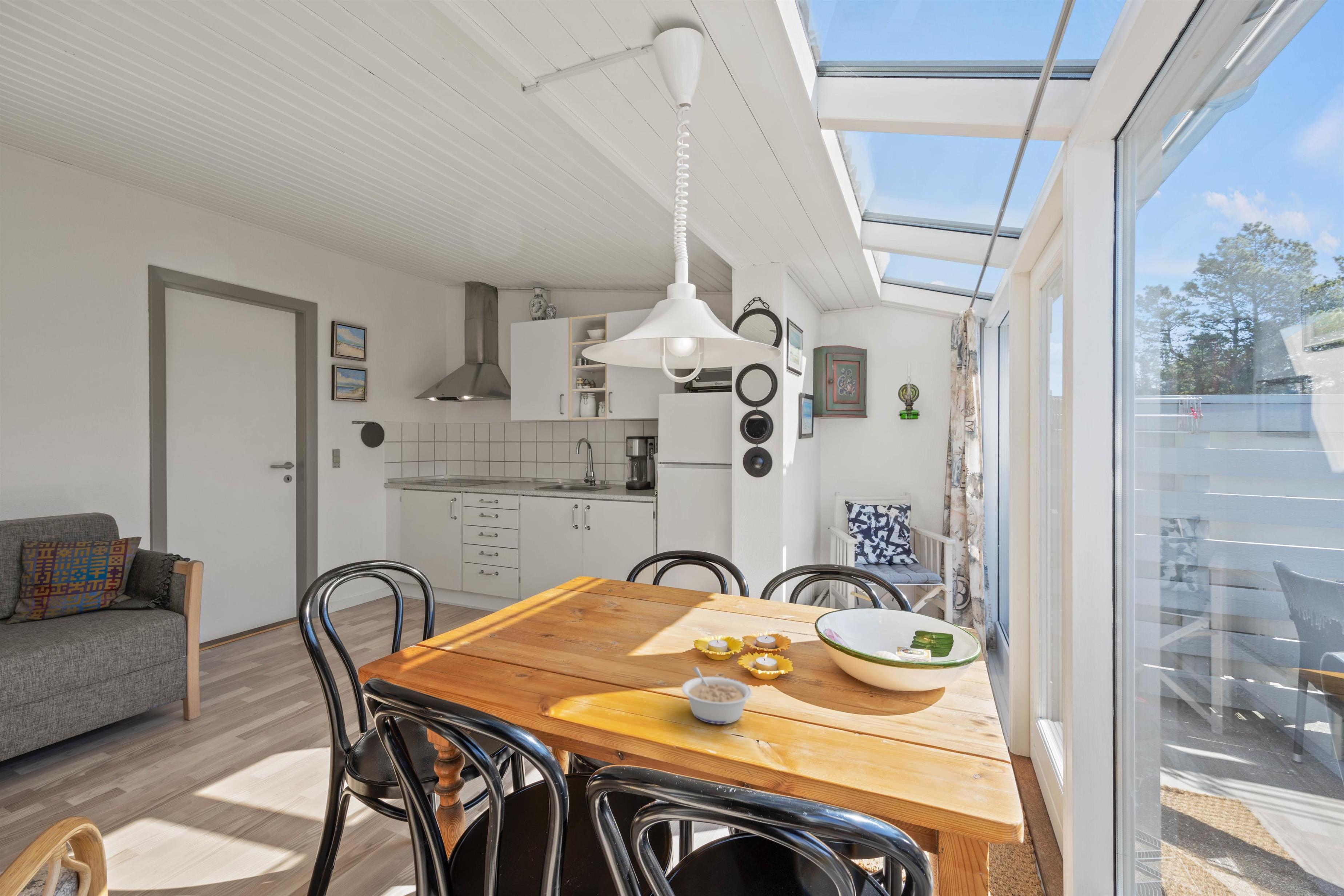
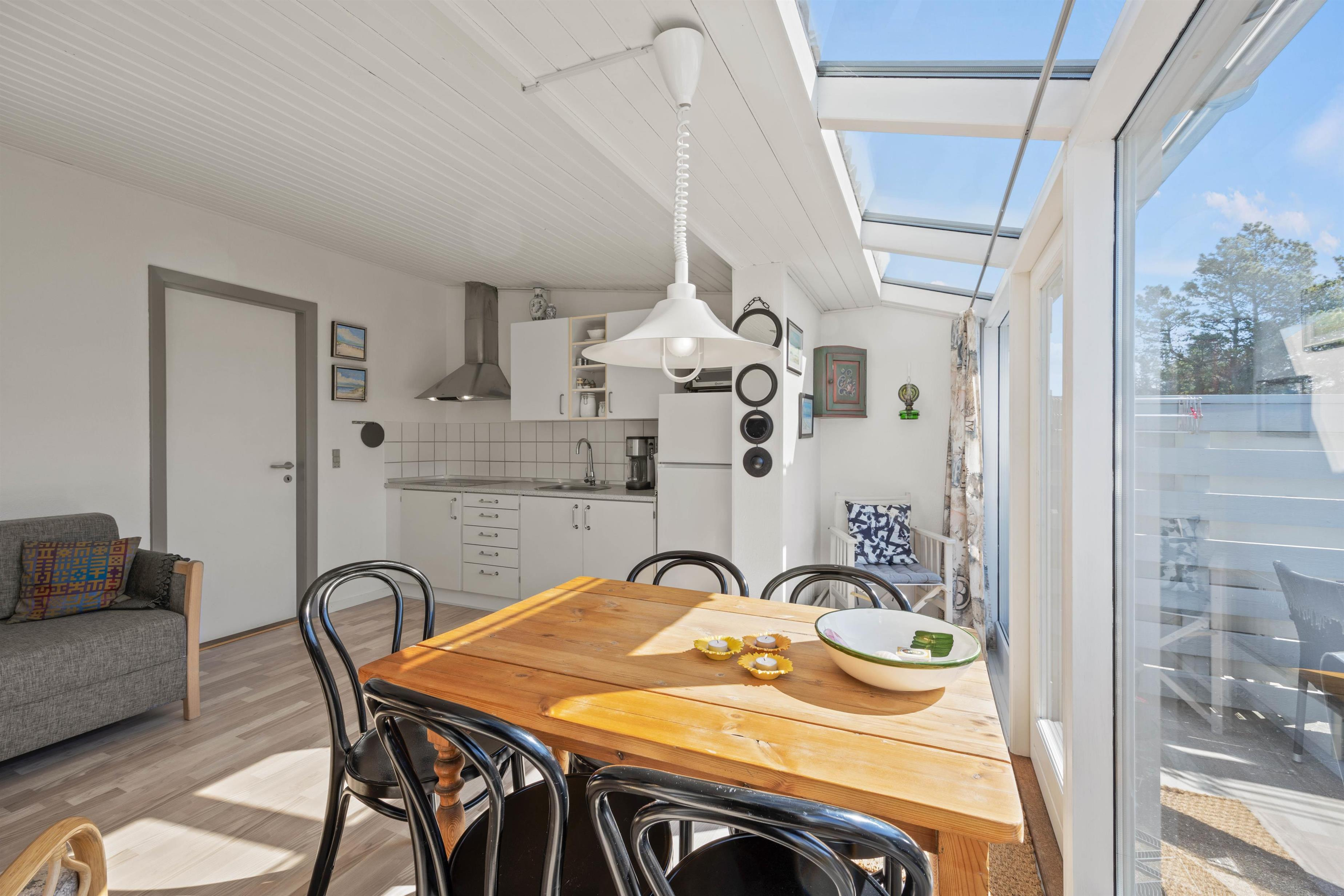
- legume [681,667,752,724]
